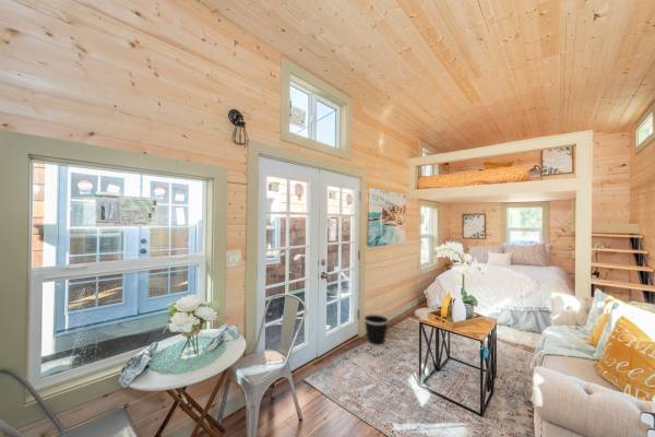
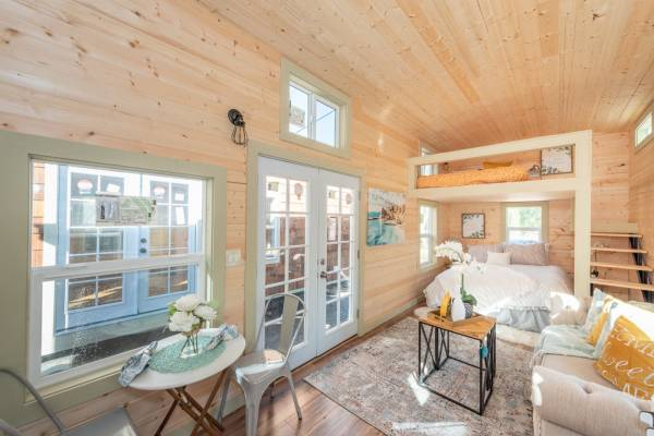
- wastebasket [362,312,390,349]
